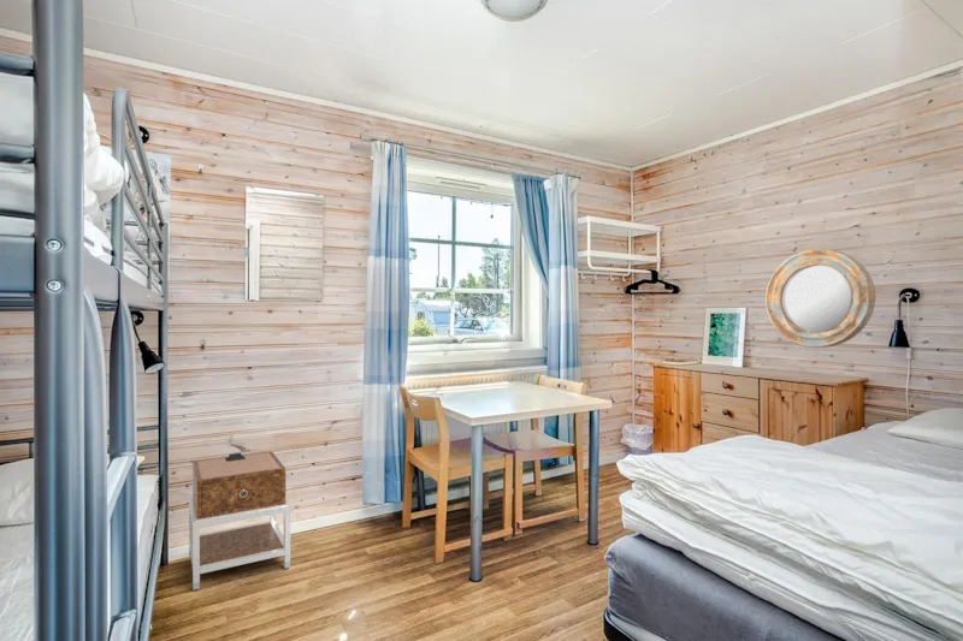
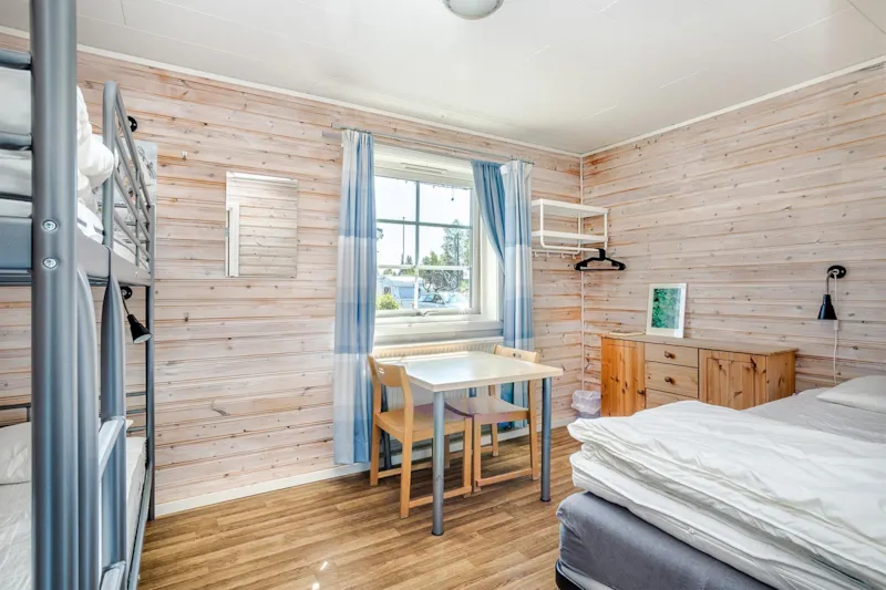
- home mirror [764,248,876,349]
- nightstand [188,450,291,592]
